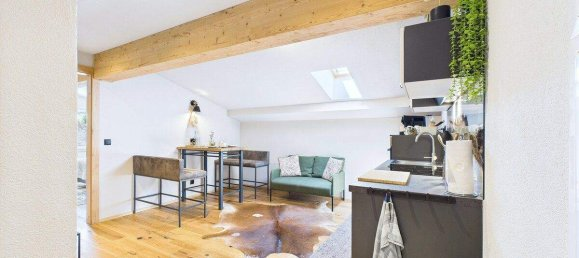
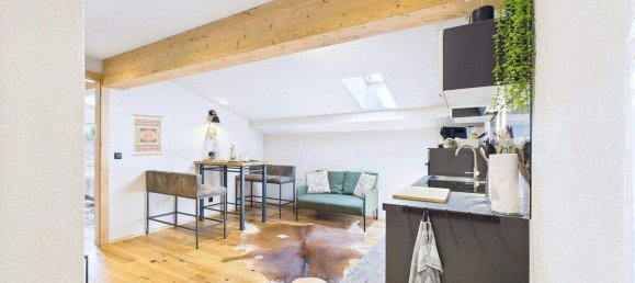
+ wall art [132,113,165,157]
